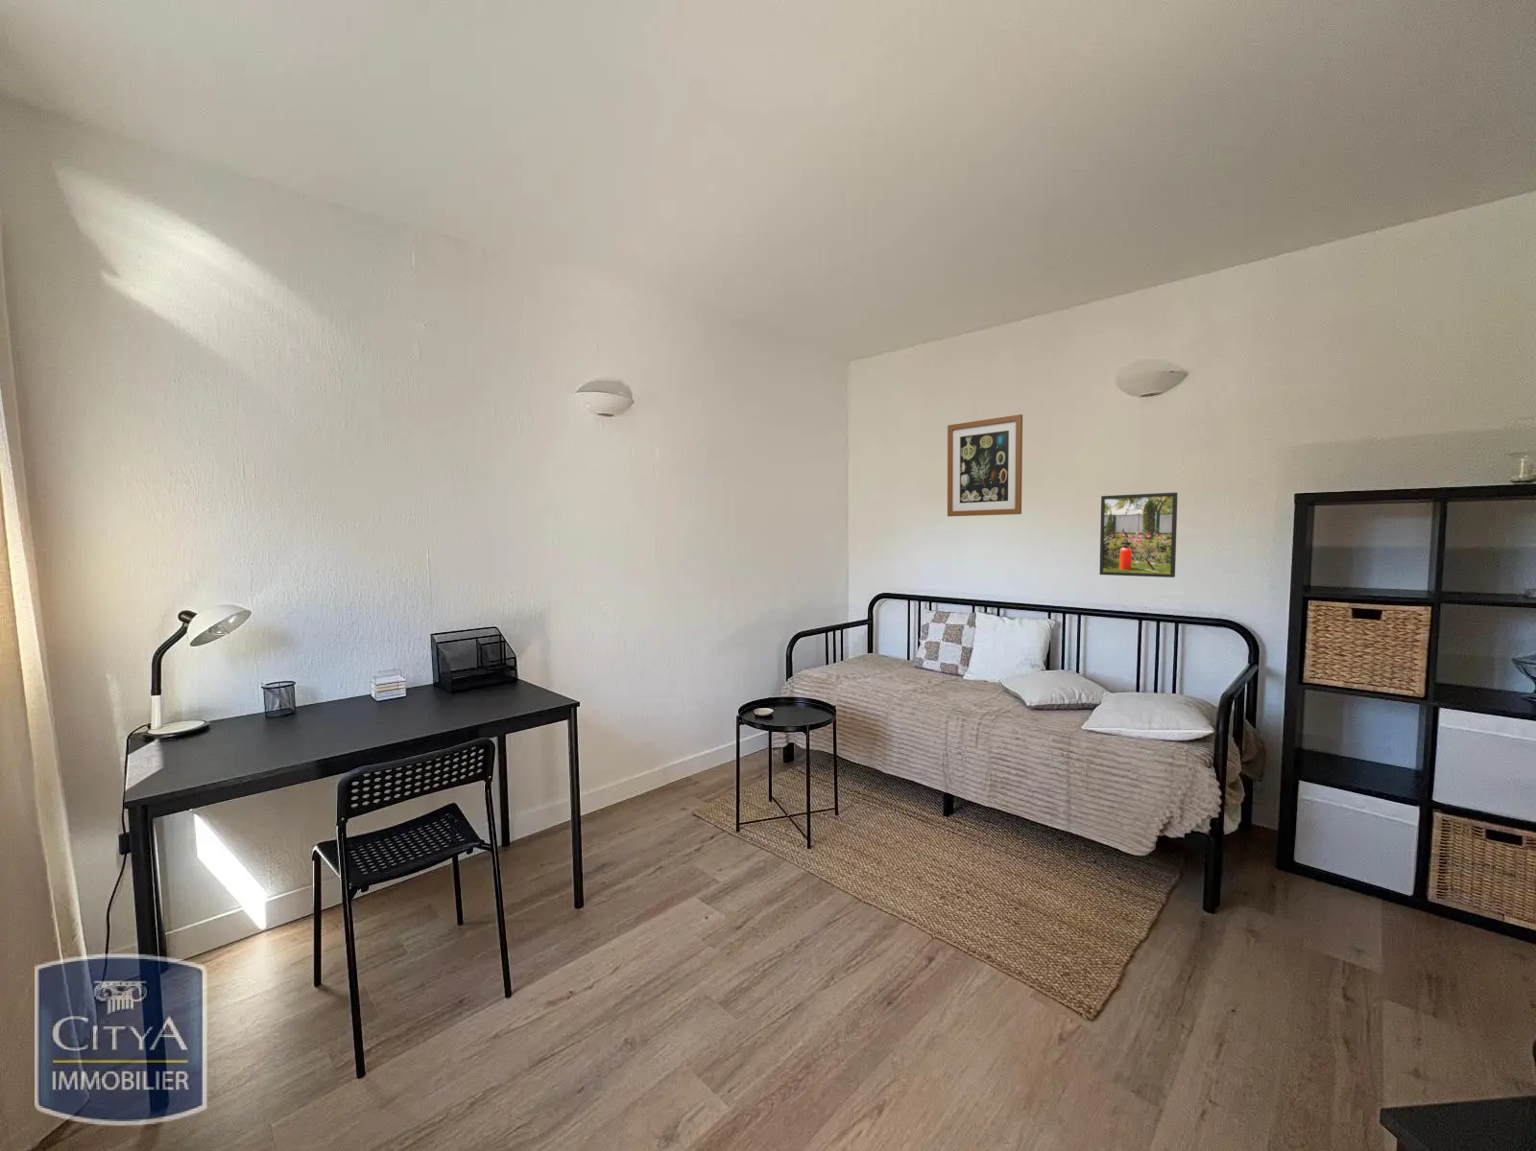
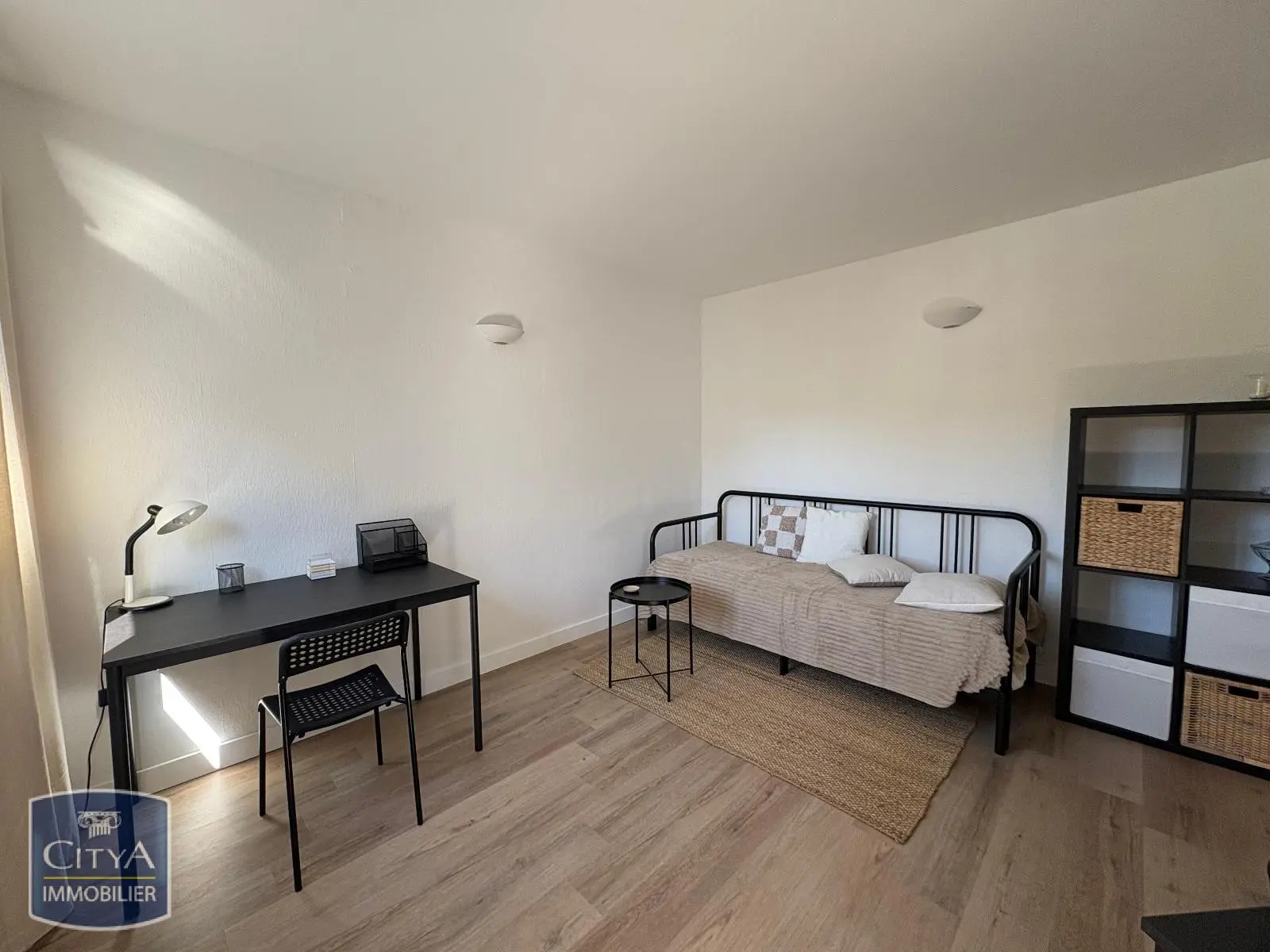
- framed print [1099,492,1179,578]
- wall art [947,413,1023,517]
